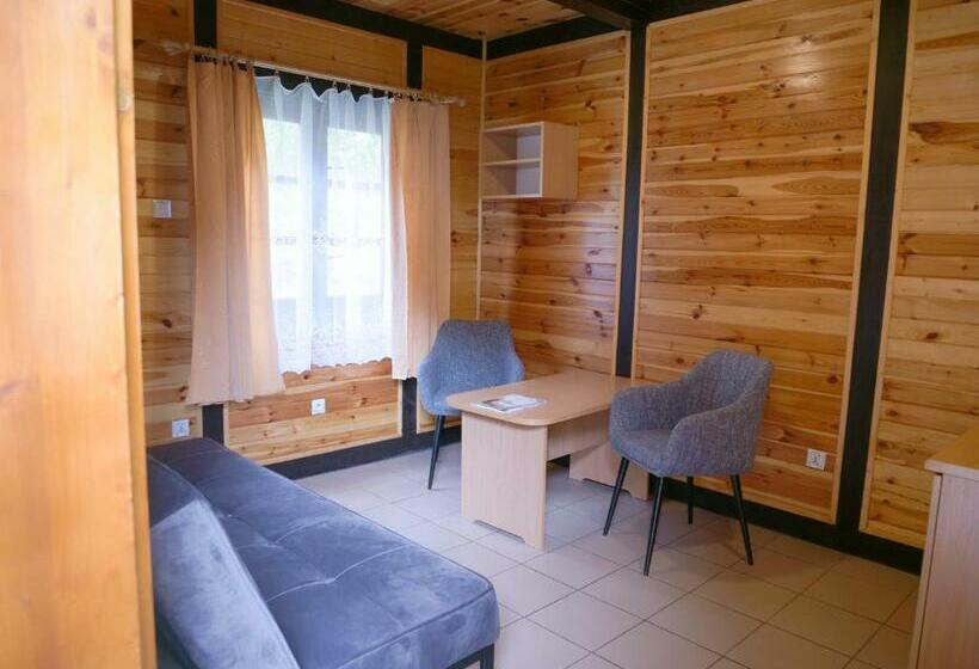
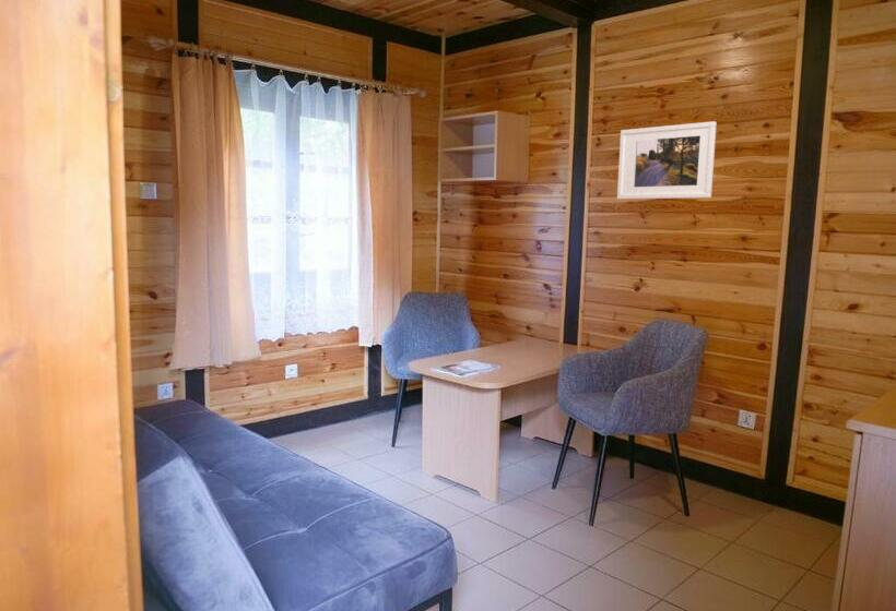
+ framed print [616,120,718,201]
